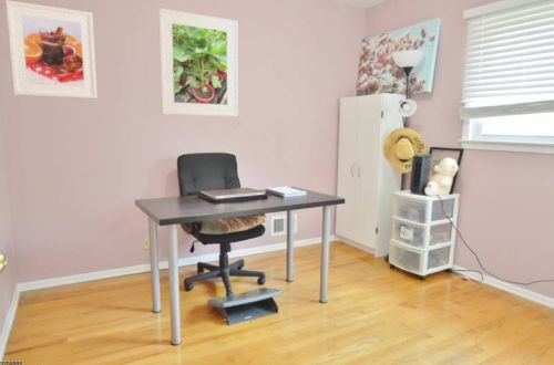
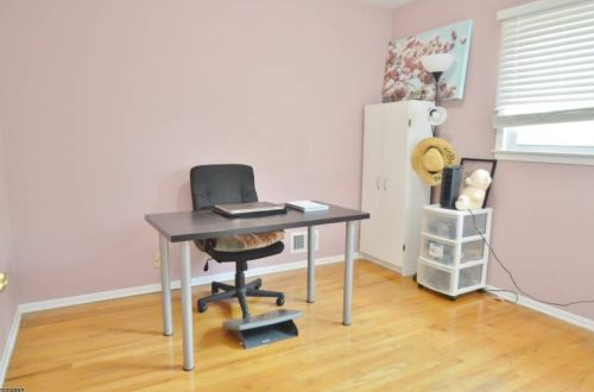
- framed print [157,7,239,117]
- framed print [4,0,99,100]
